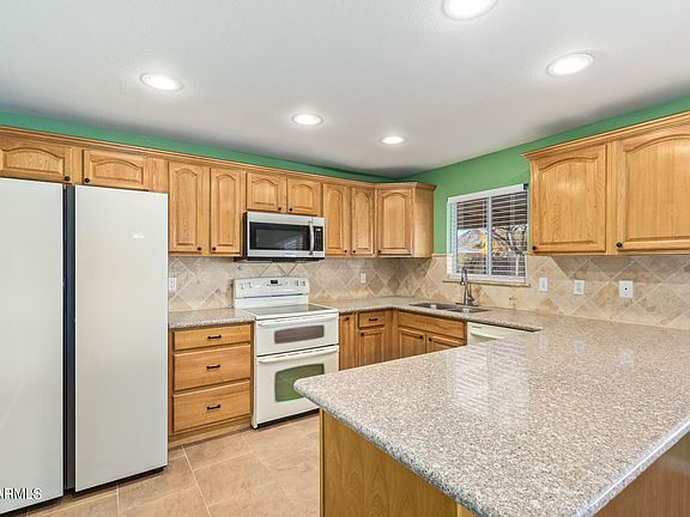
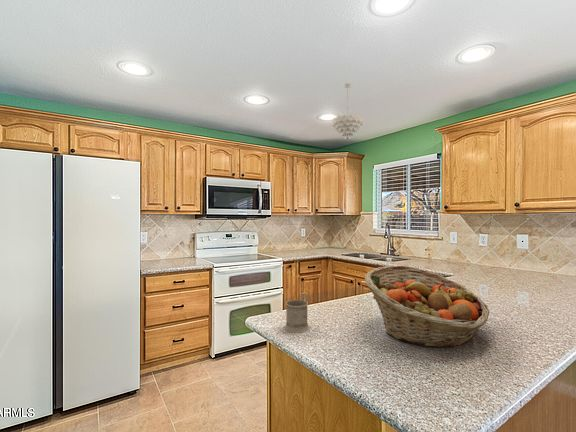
+ pendant light [331,83,364,141]
+ fruit basket [364,265,490,349]
+ mug [283,292,311,333]
